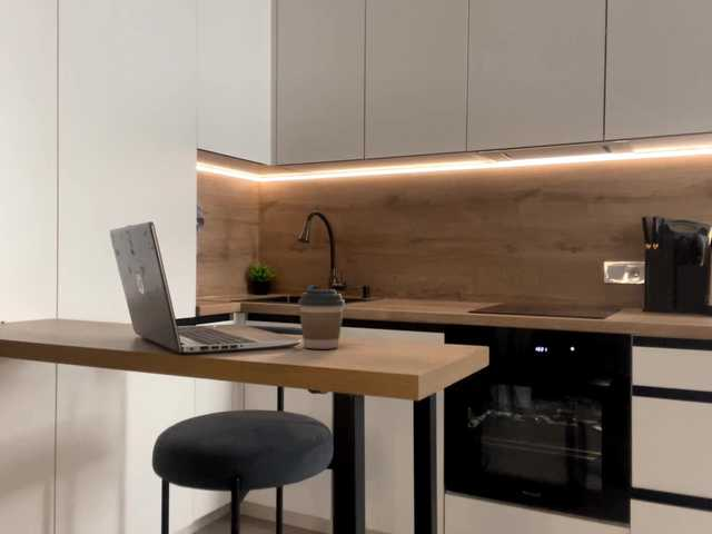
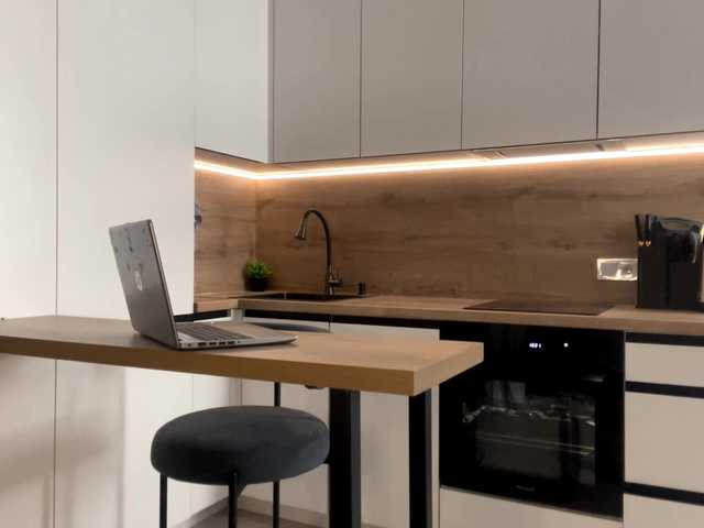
- coffee cup [297,285,346,349]
